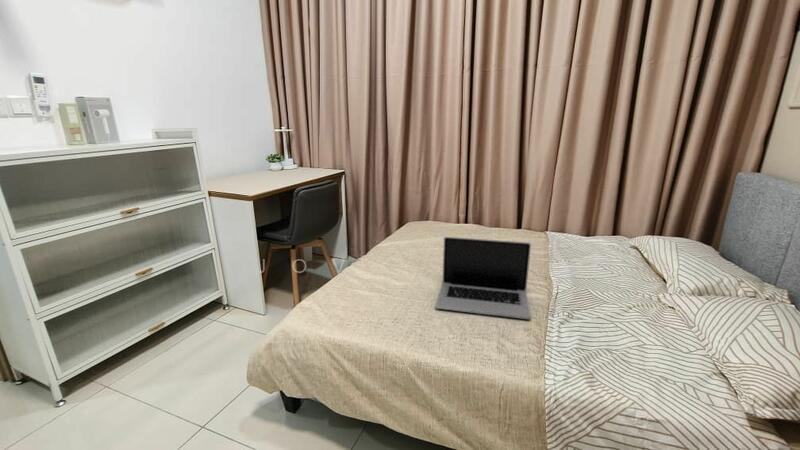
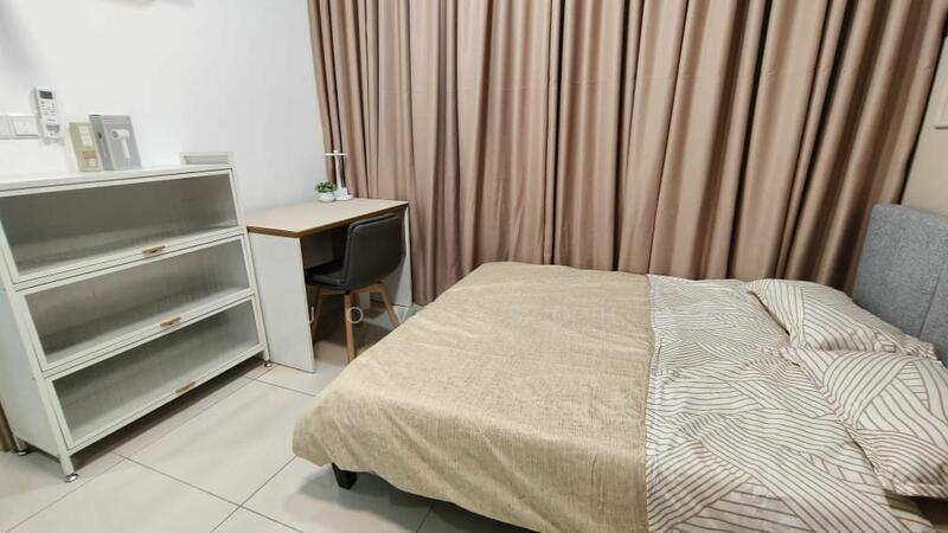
- laptop [434,236,532,320]
